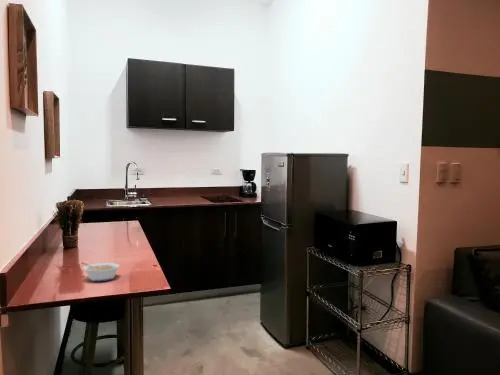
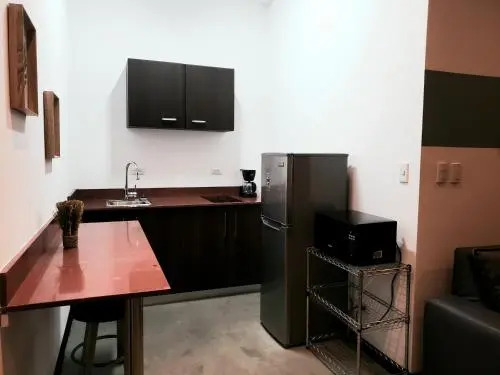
- legume [80,261,121,282]
